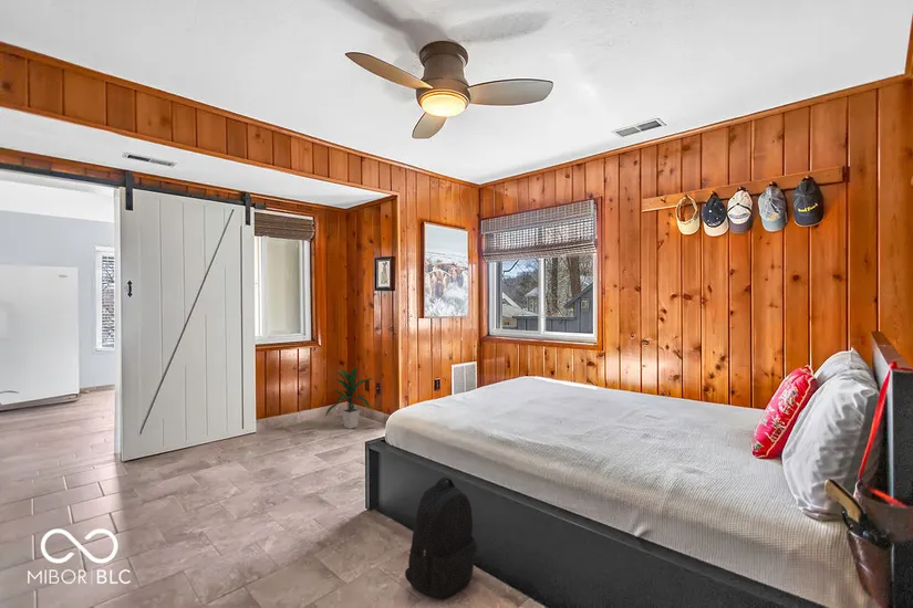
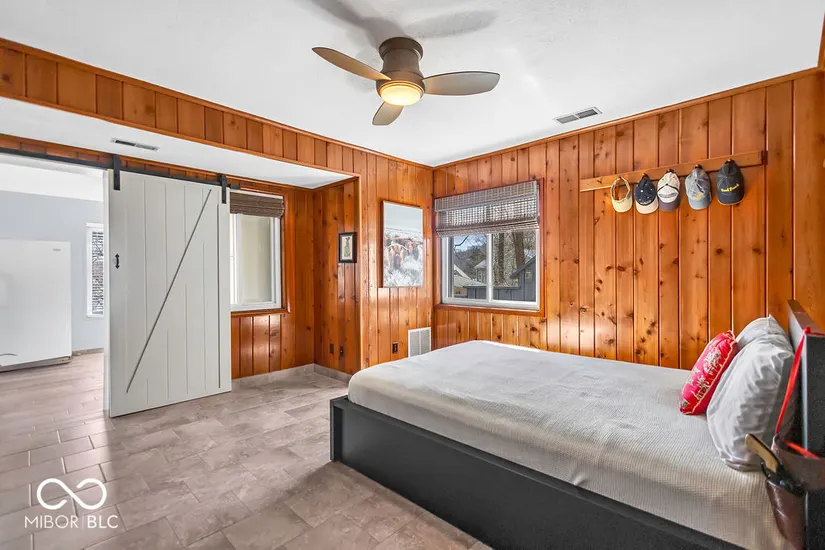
- backpack [404,475,478,600]
- indoor plant [323,366,375,430]
